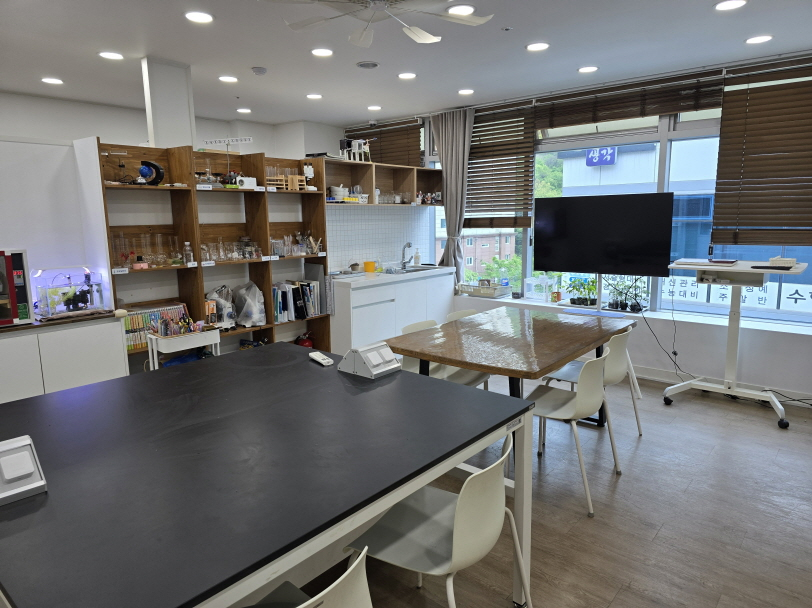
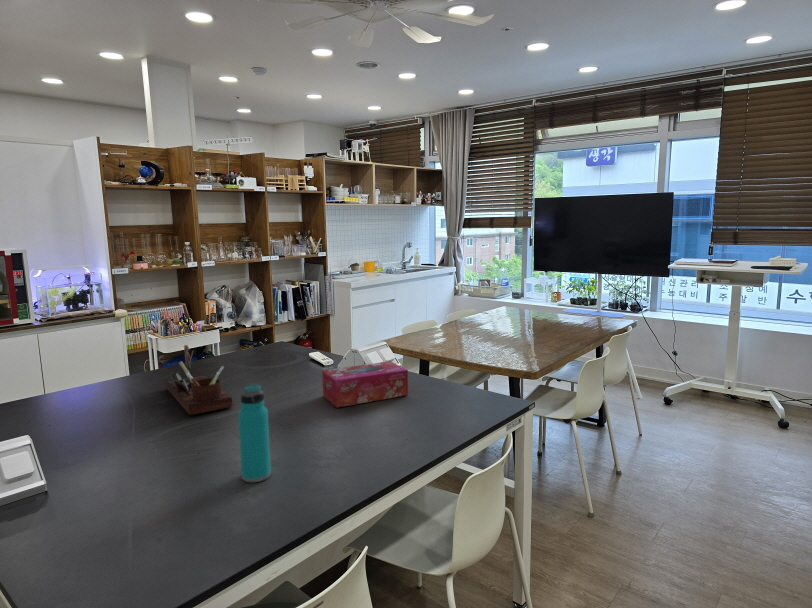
+ water bottle [237,383,272,483]
+ desk organizer [166,344,233,416]
+ tissue box [321,360,409,409]
